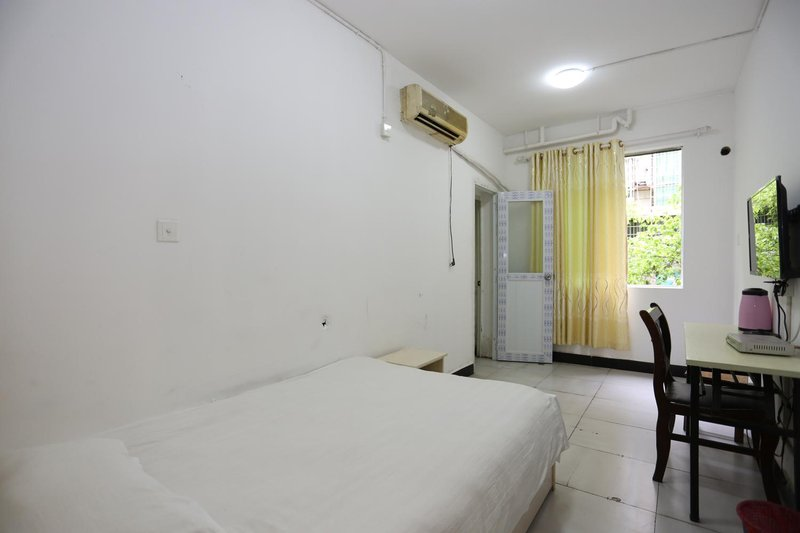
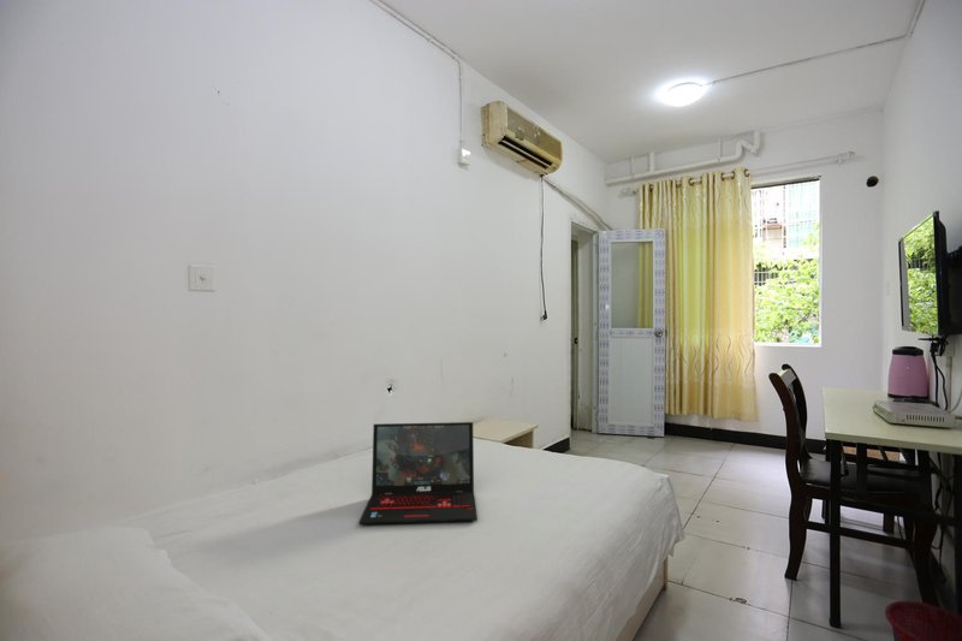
+ laptop [357,421,479,526]
